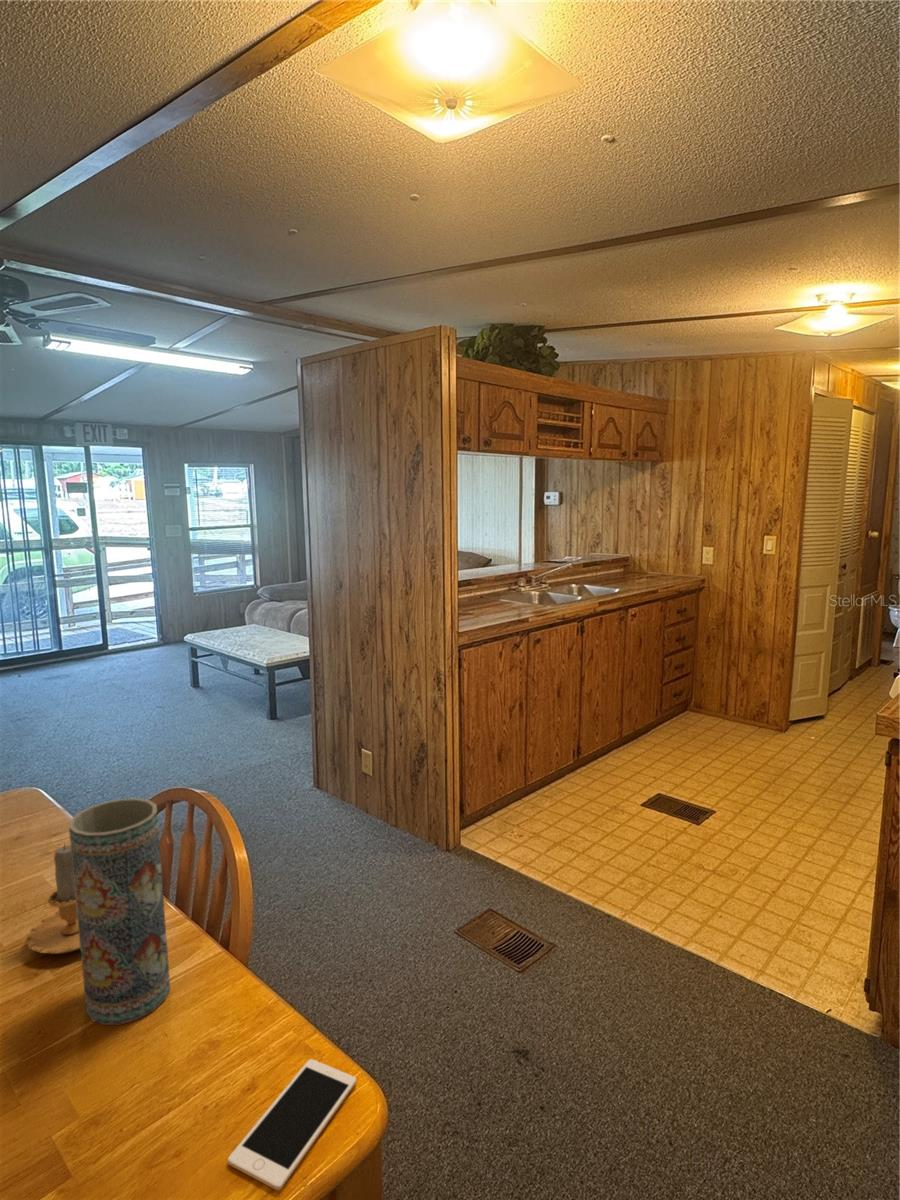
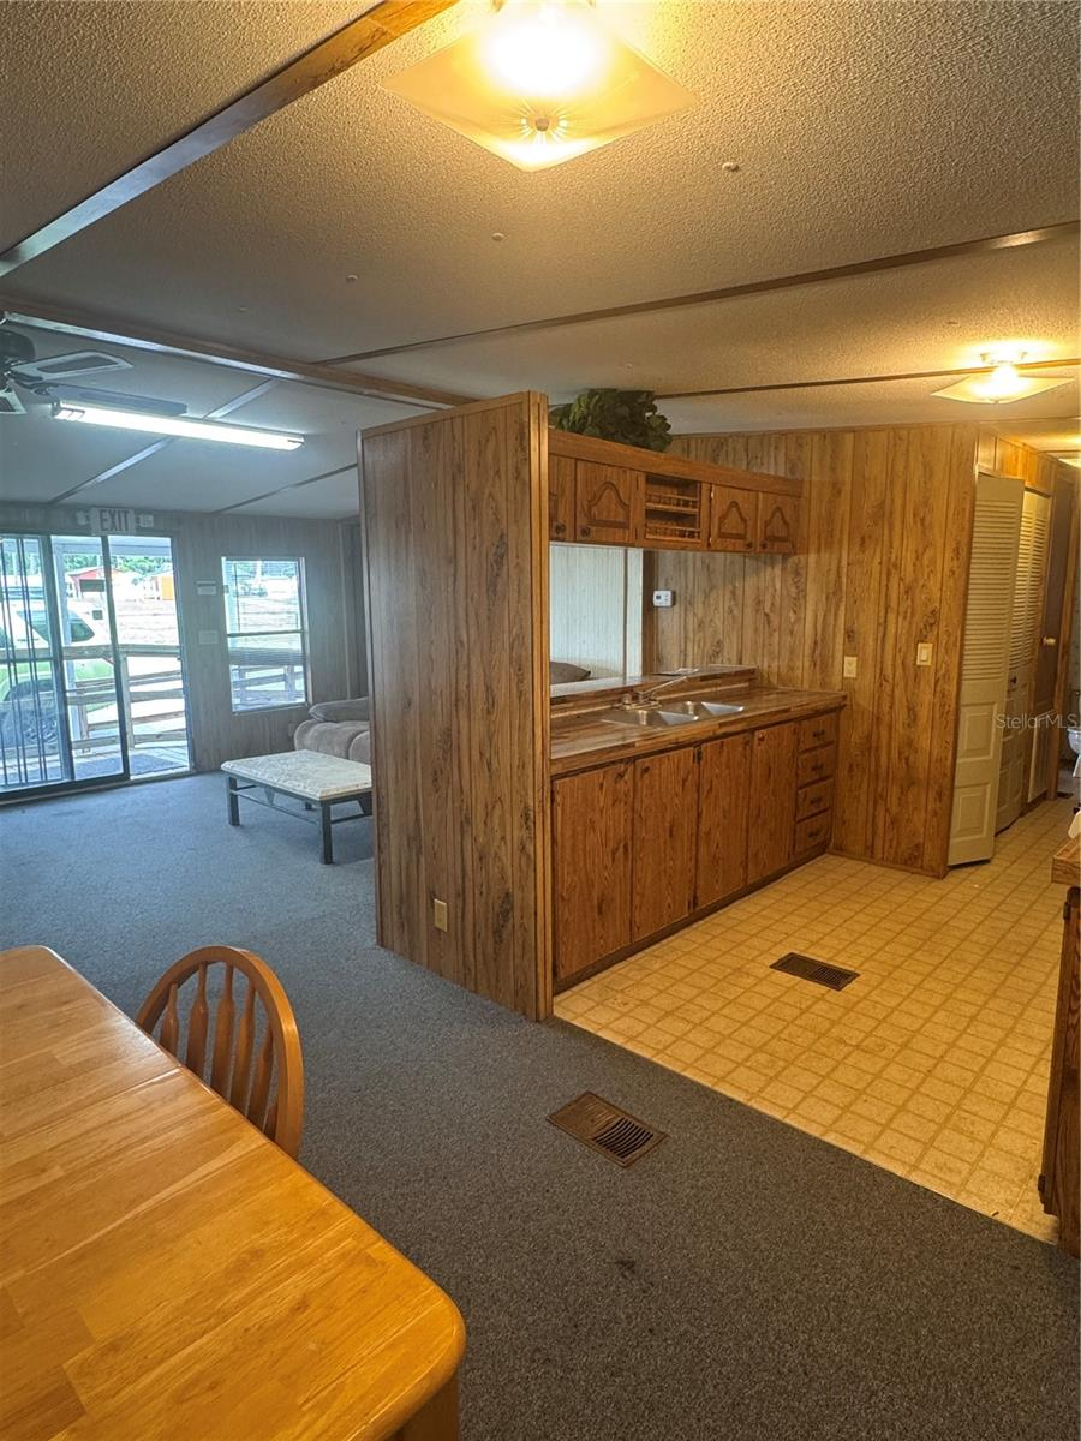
- candle [25,842,80,955]
- cell phone [227,1058,357,1191]
- vase [68,797,171,1026]
